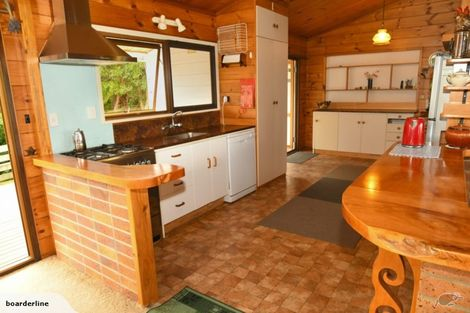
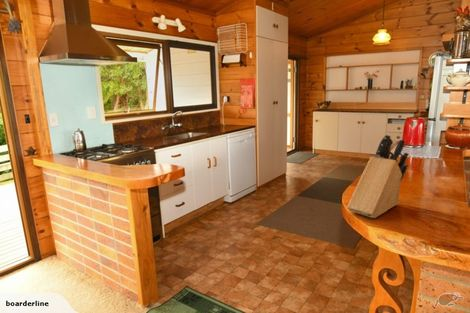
+ knife block [346,133,410,219]
